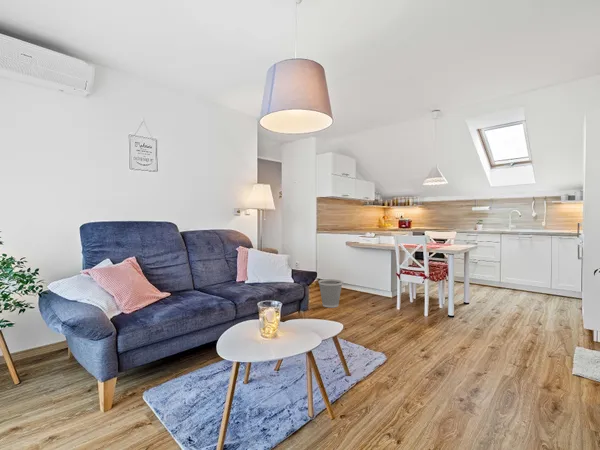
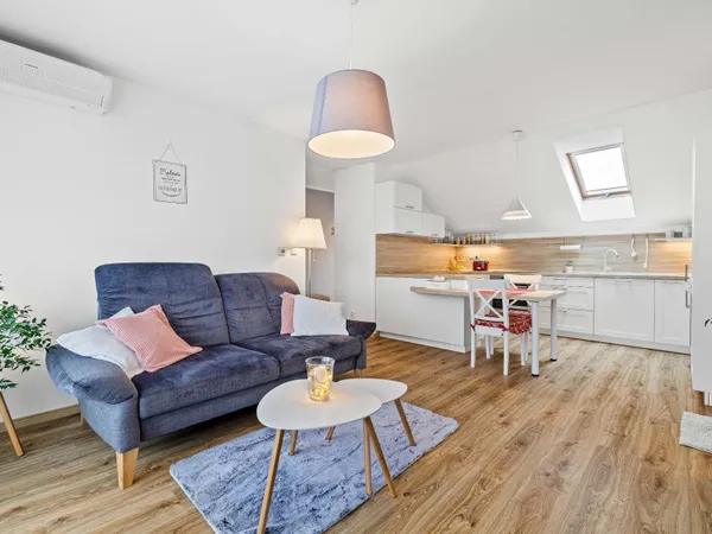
- wastebasket [317,278,344,309]
